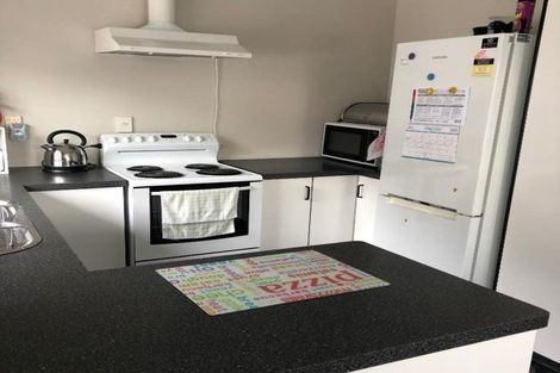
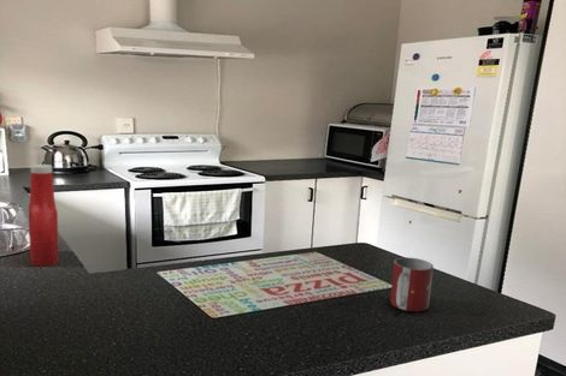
+ soap bottle [28,163,60,268]
+ mug [389,256,435,312]
